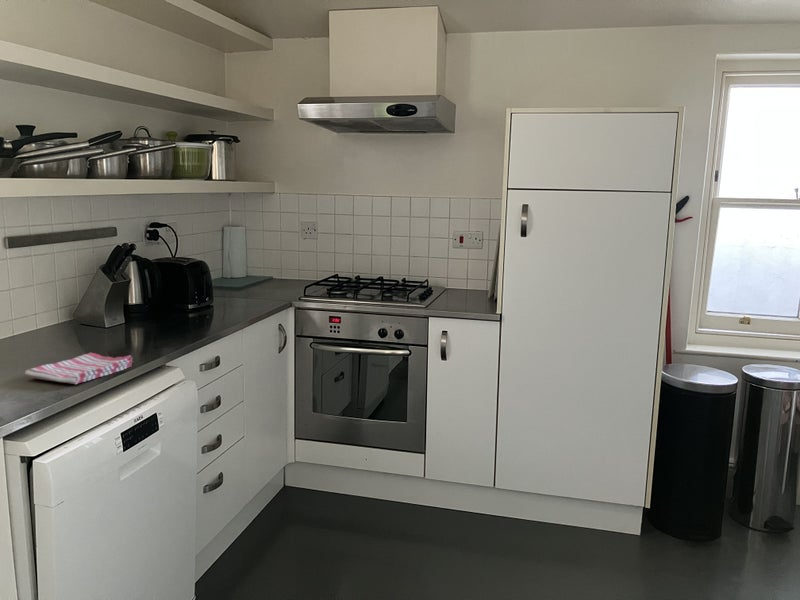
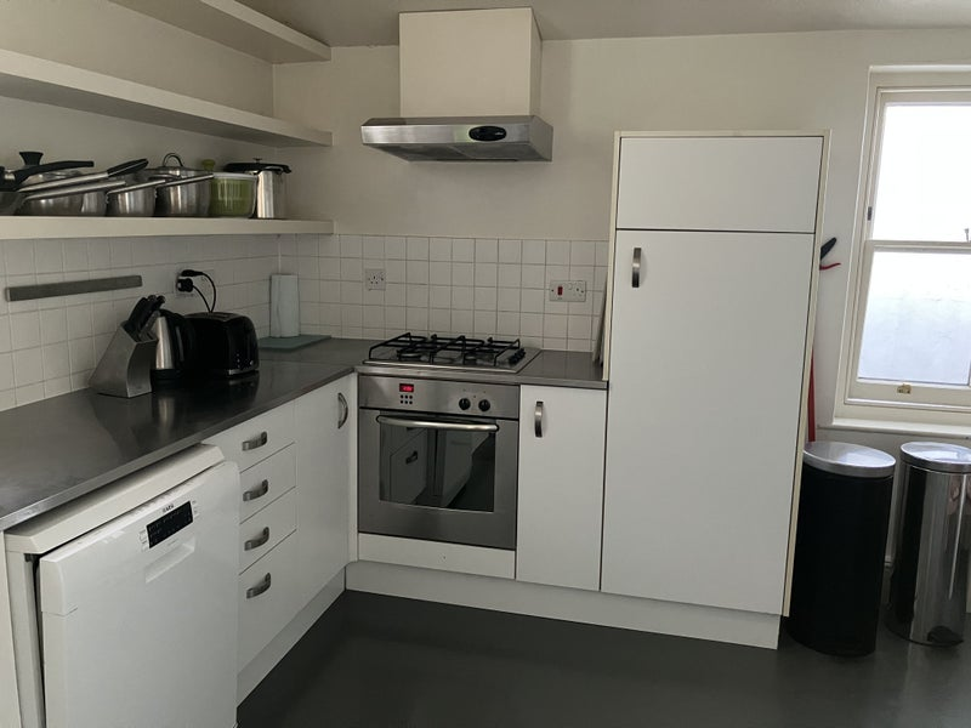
- dish towel [24,352,134,385]
